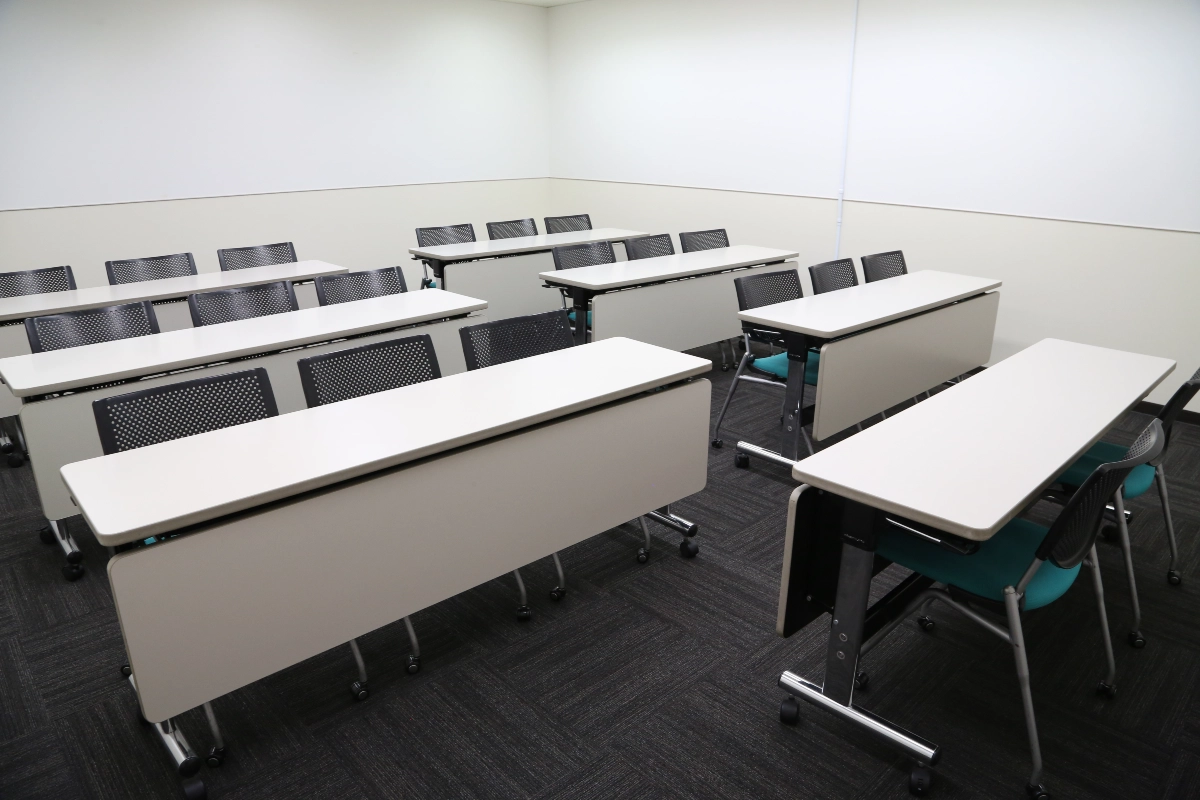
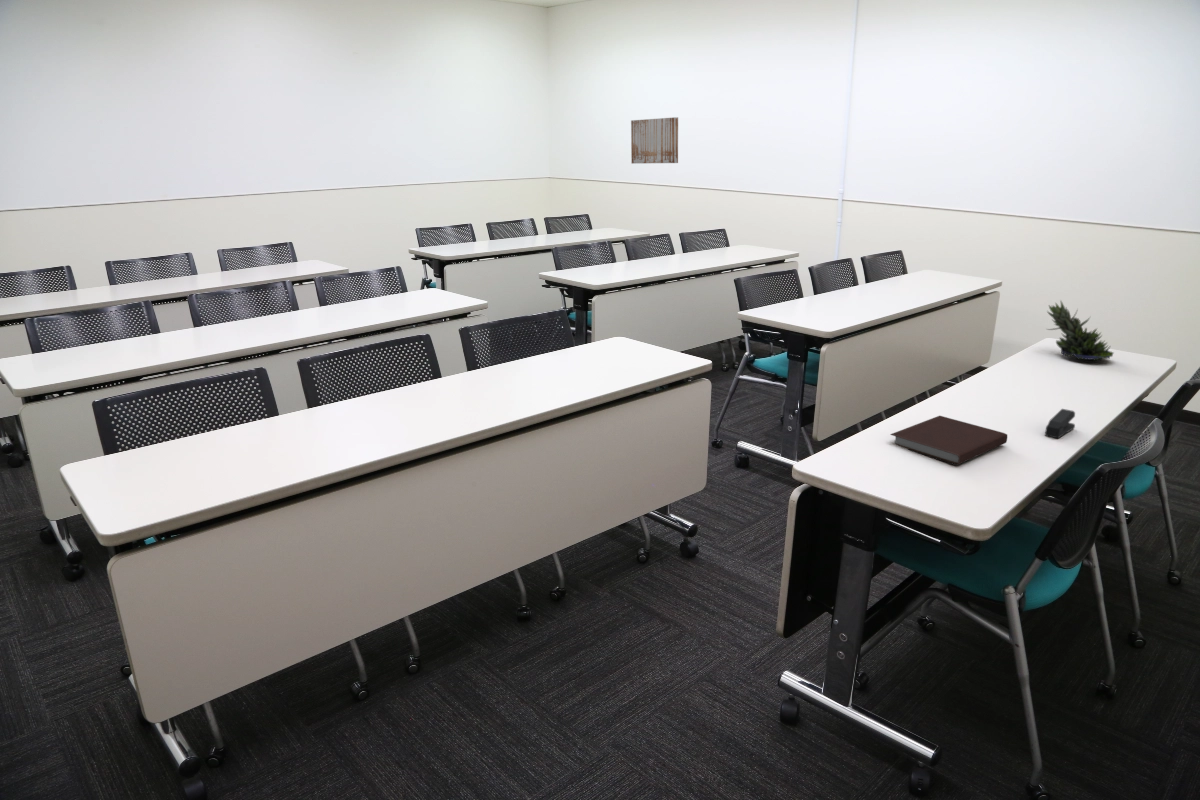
+ wall art [630,116,679,165]
+ succulent plant [1046,299,1115,362]
+ notebook [889,415,1008,466]
+ stapler [1044,408,1076,439]
